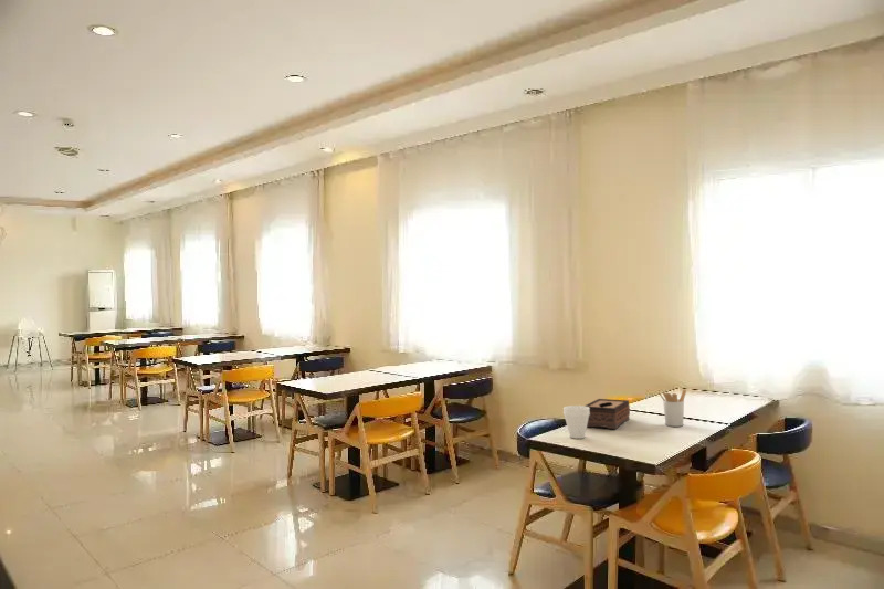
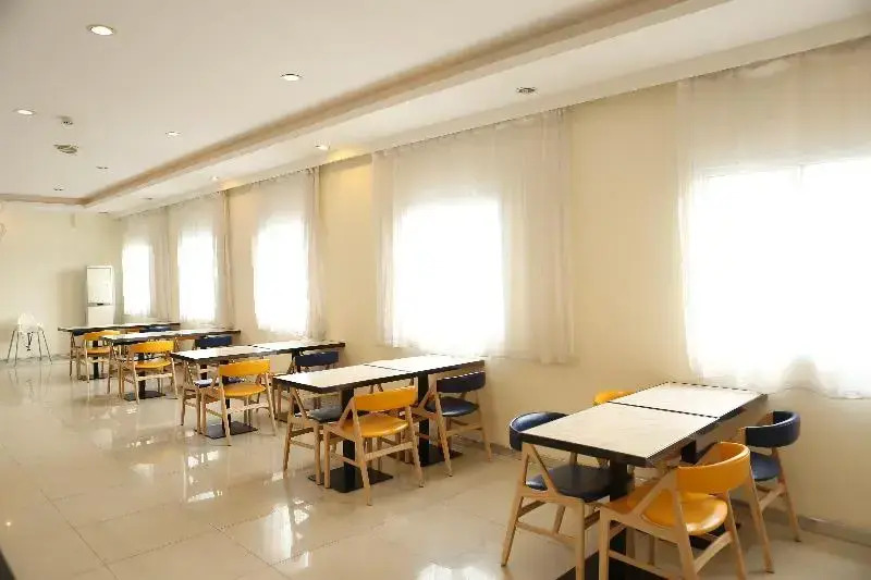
- cup [562,404,590,440]
- tissue box [583,398,631,430]
- utensil holder [657,388,687,428]
